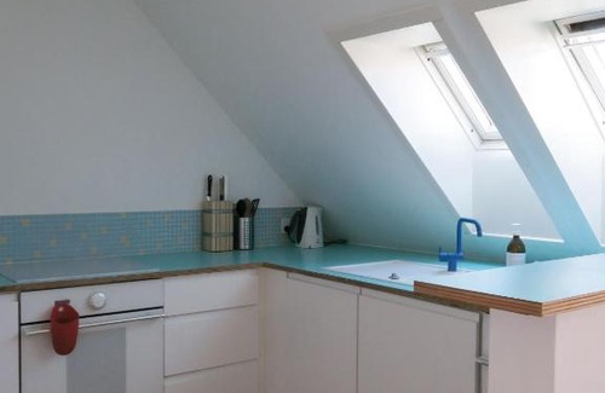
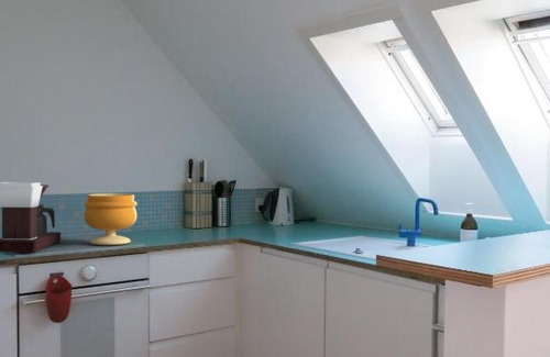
+ coffee maker [0,181,62,254]
+ footed bowl [82,192,138,246]
